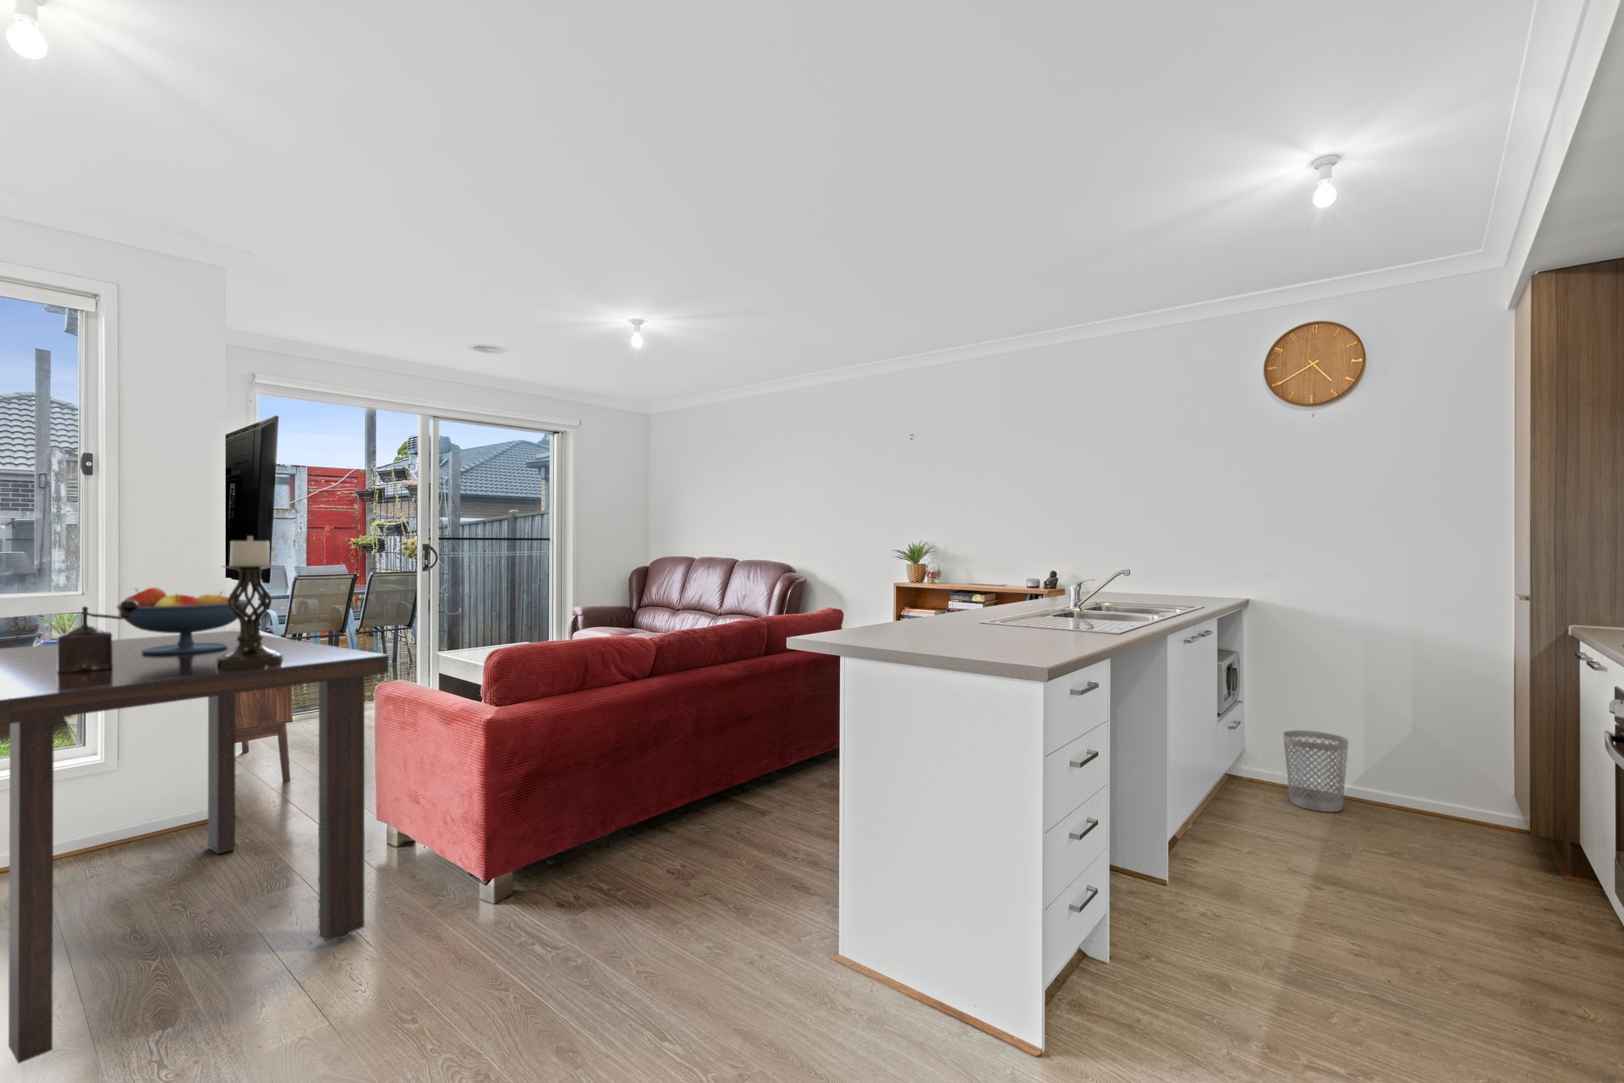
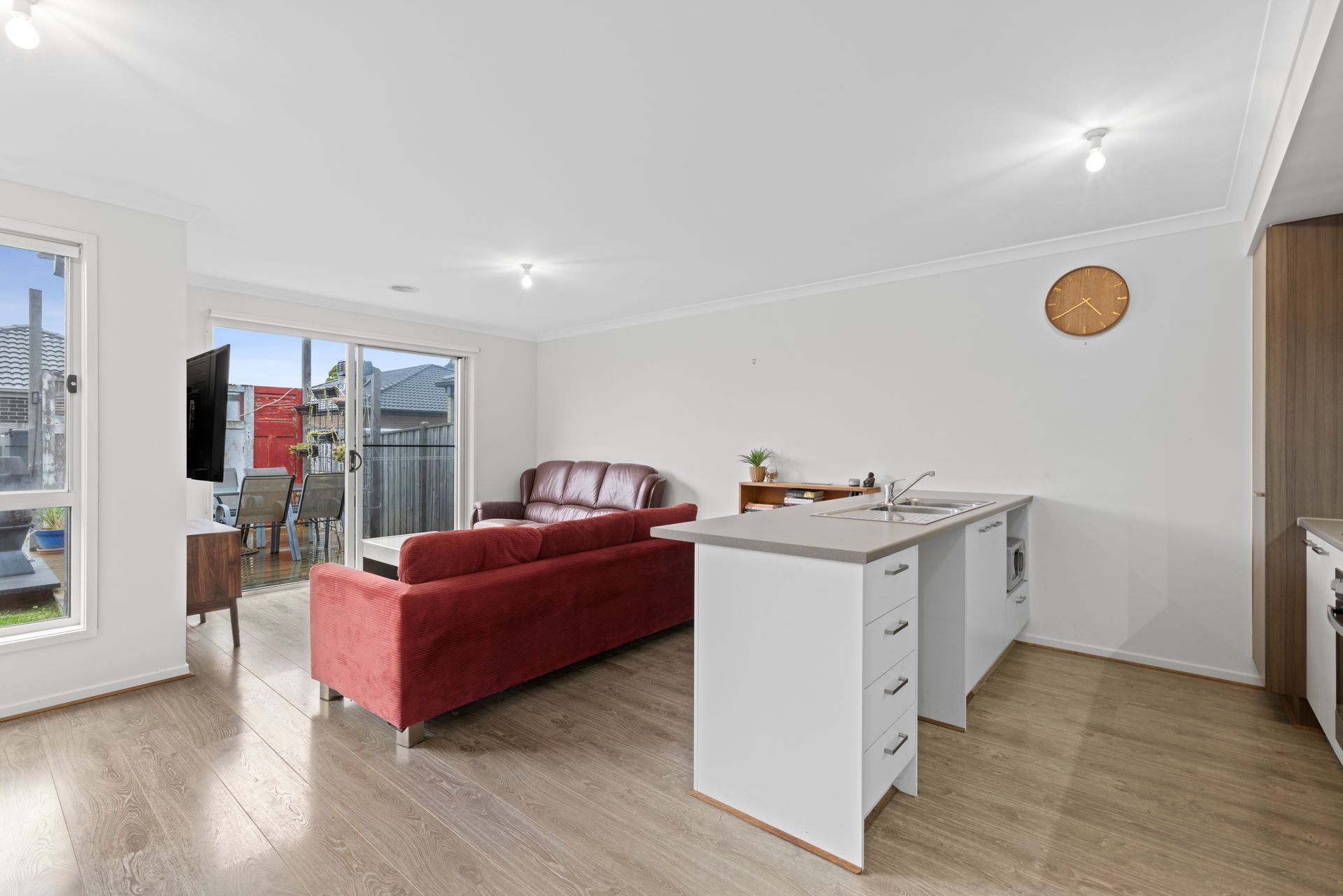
- pepper mill [57,600,139,673]
- fruit bowl [116,586,247,654]
- candle holder [215,535,283,668]
- dining table [0,630,389,1065]
- wastebasket [1282,730,1350,812]
